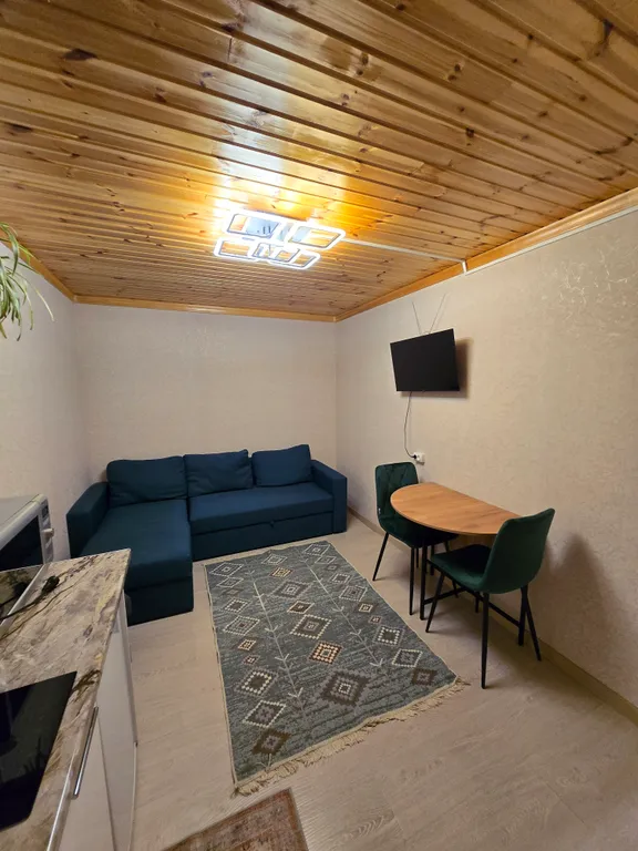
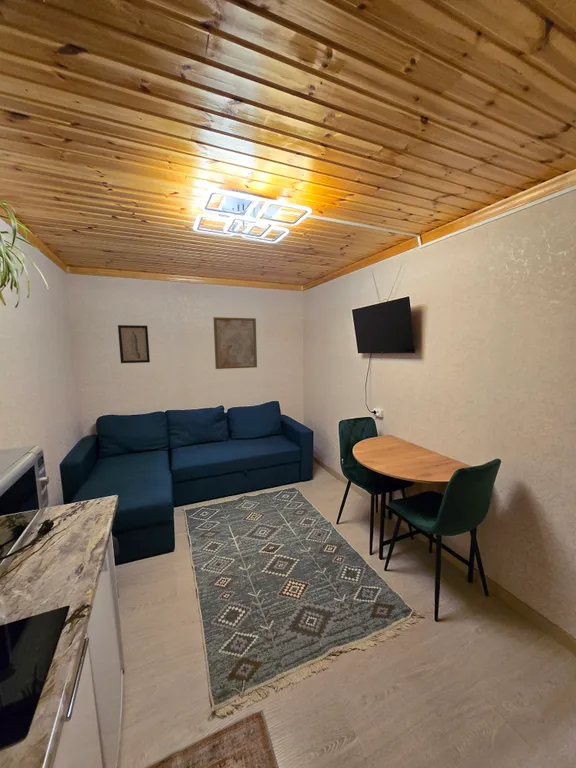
+ wall art [117,324,151,364]
+ wall art [212,316,258,370]
